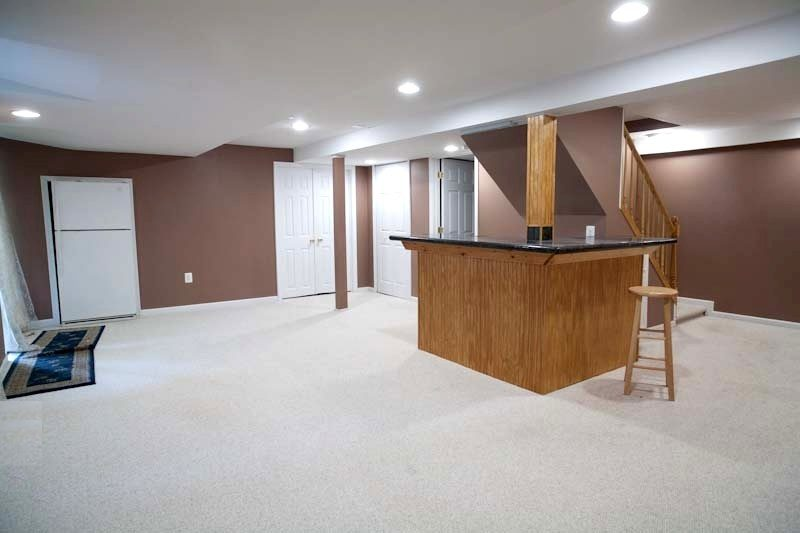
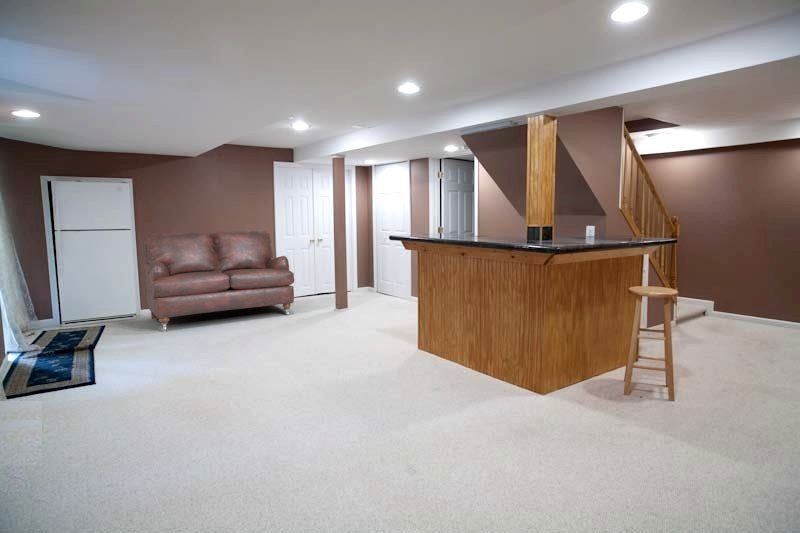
+ sofa [143,230,295,331]
